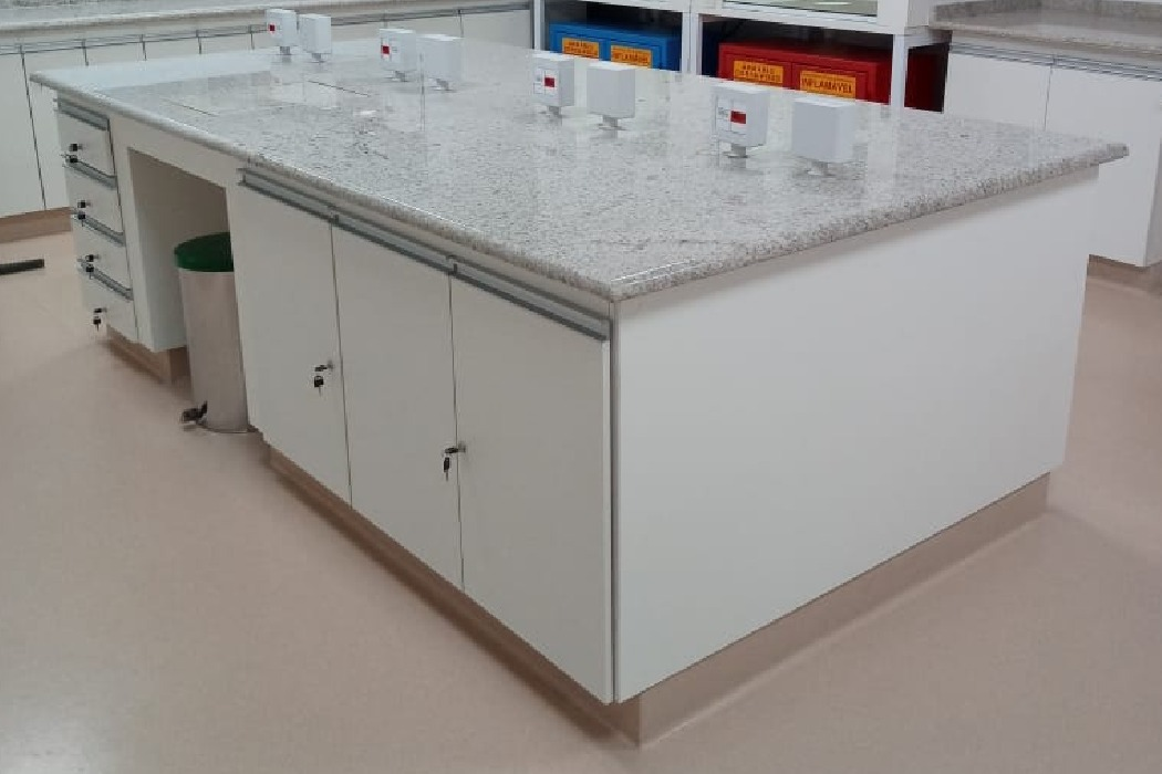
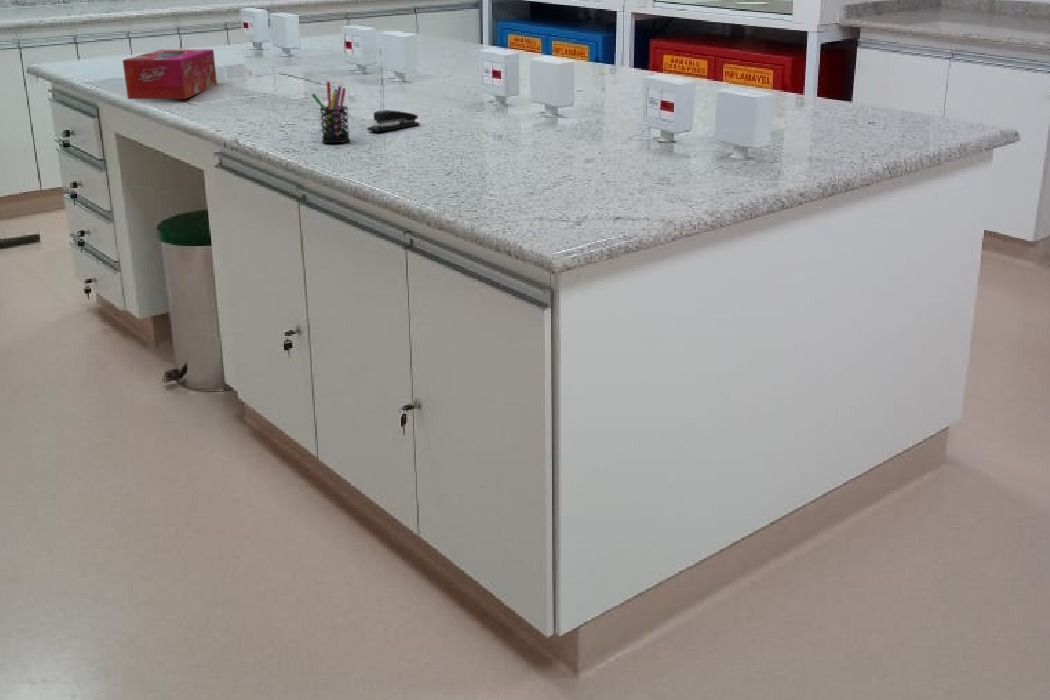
+ tissue box [122,48,218,100]
+ stapler [366,109,421,133]
+ pen holder [311,81,351,144]
